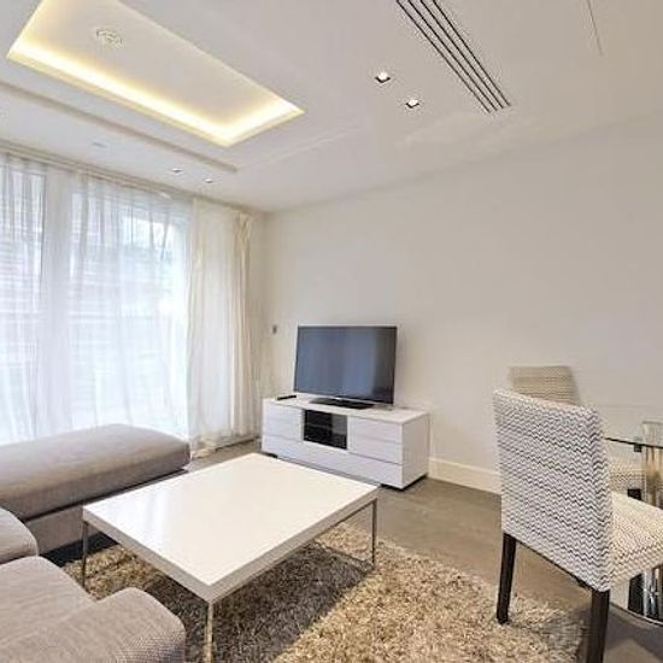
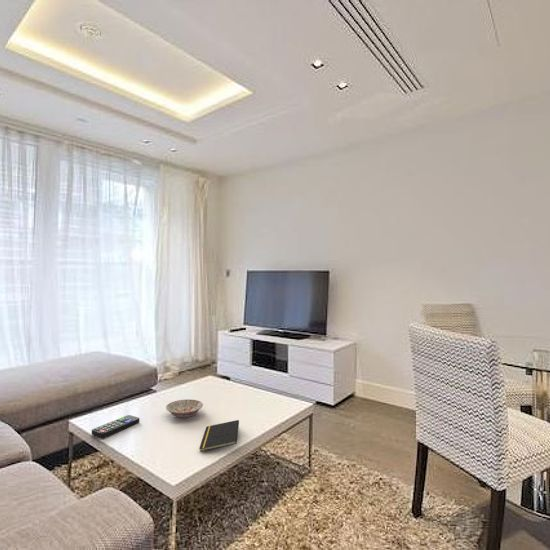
+ remote control [91,414,140,439]
+ bowl [165,398,204,419]
+ notepad [199,419,240,452]
